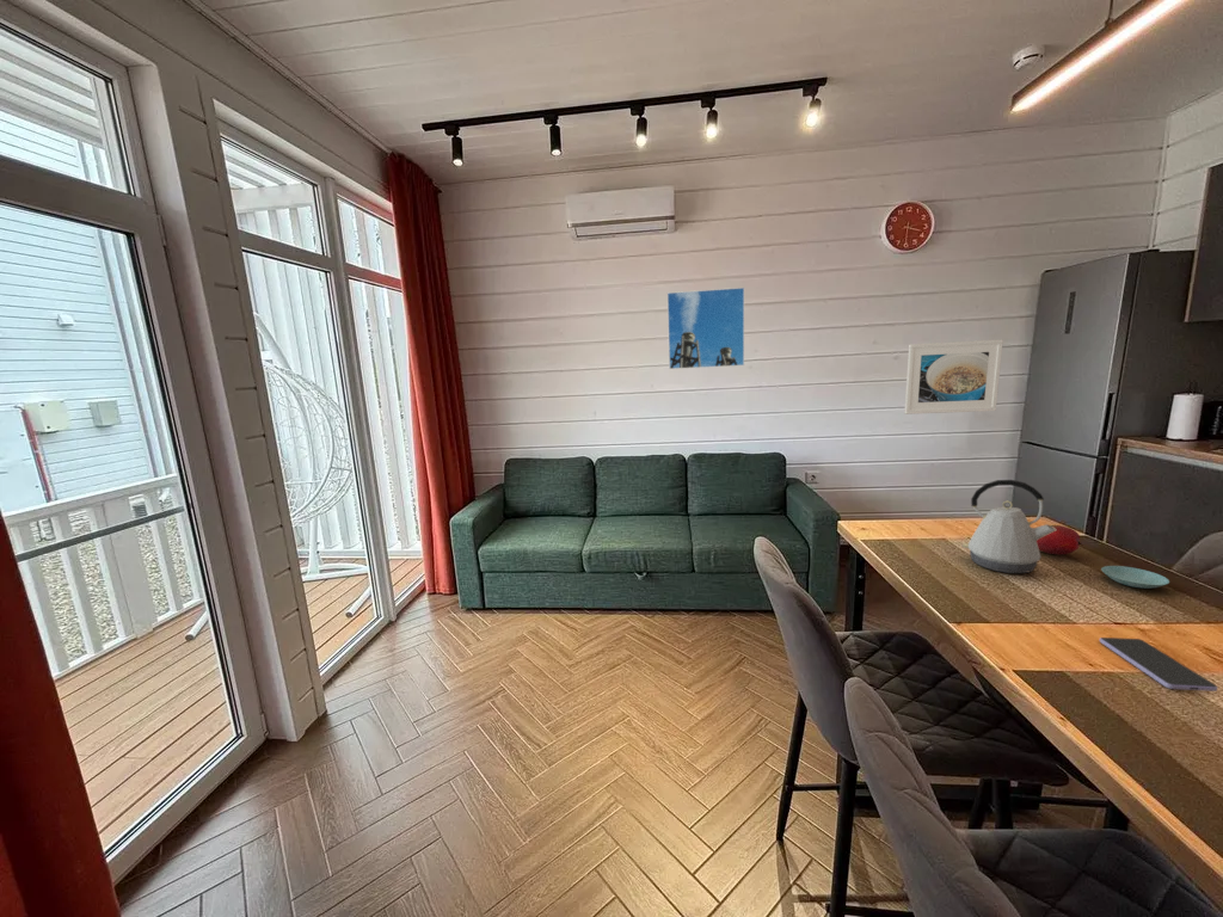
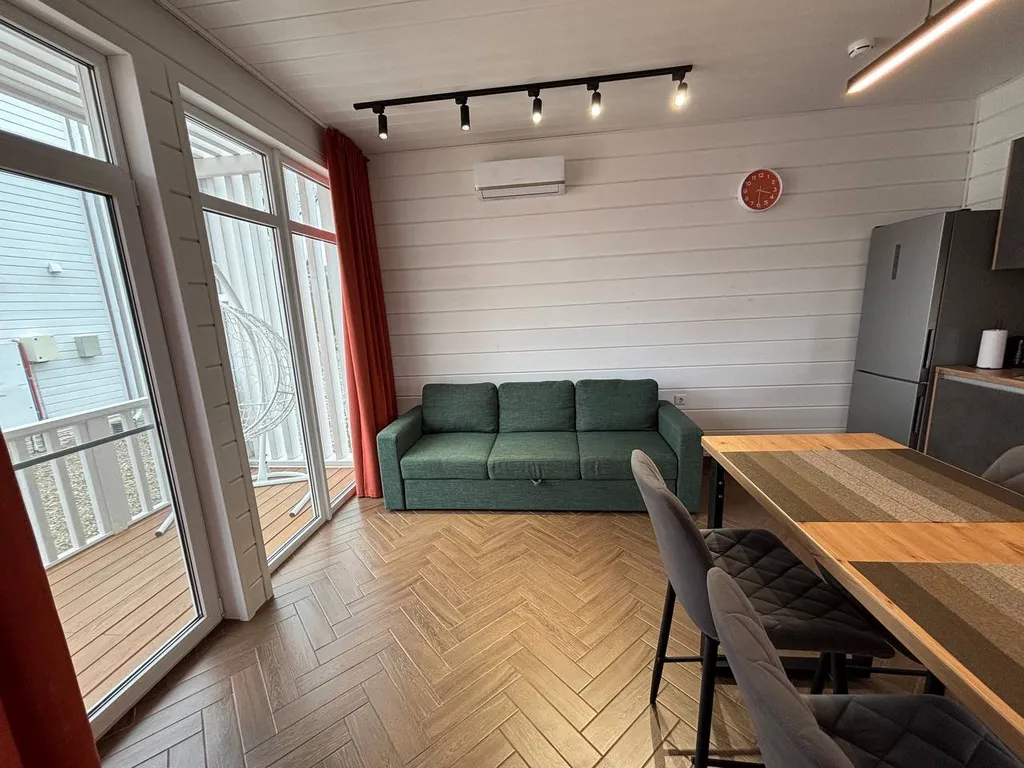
- kettle [961,479,1056,574]
- fruit [1037,524,1082,555]
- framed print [666,287,745,370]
- saucer [1100,565,1170,590]
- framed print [903,338,1004,416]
- smartphone [1099,636,1218,693]
